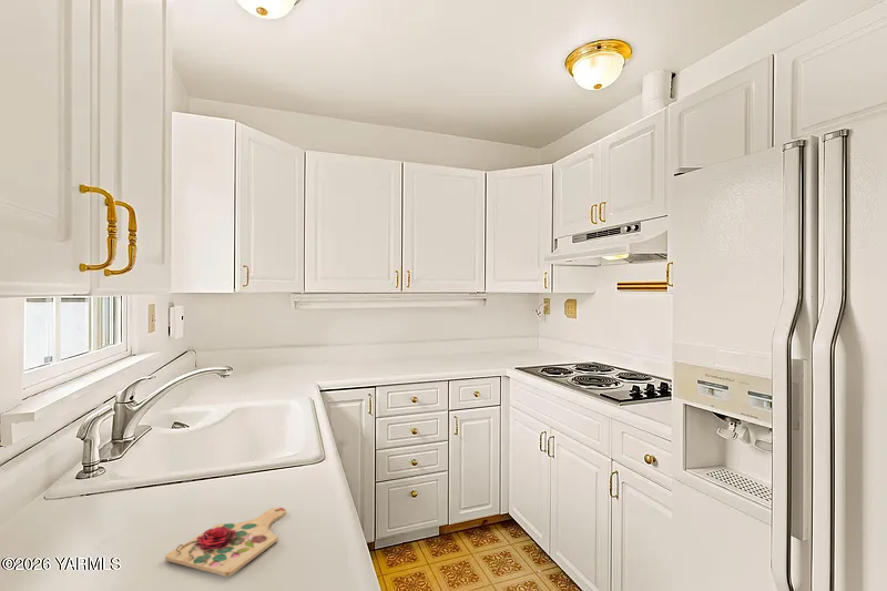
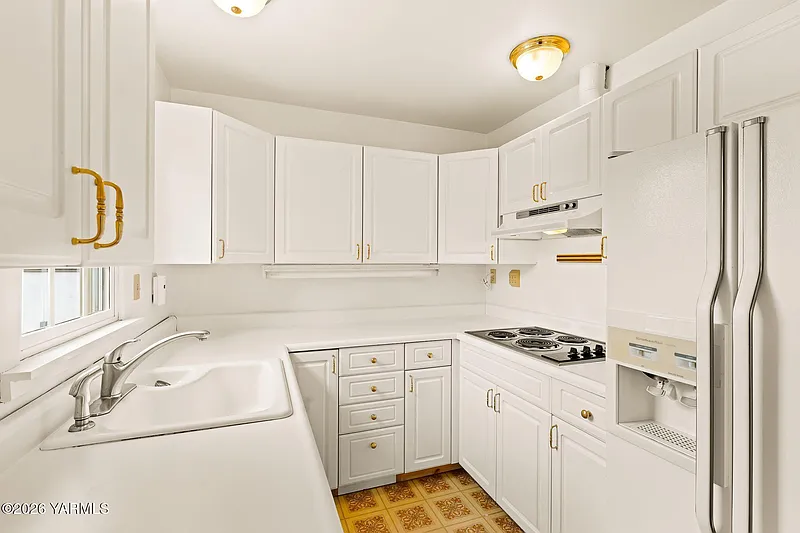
- cutting board [164,507,287,578]
